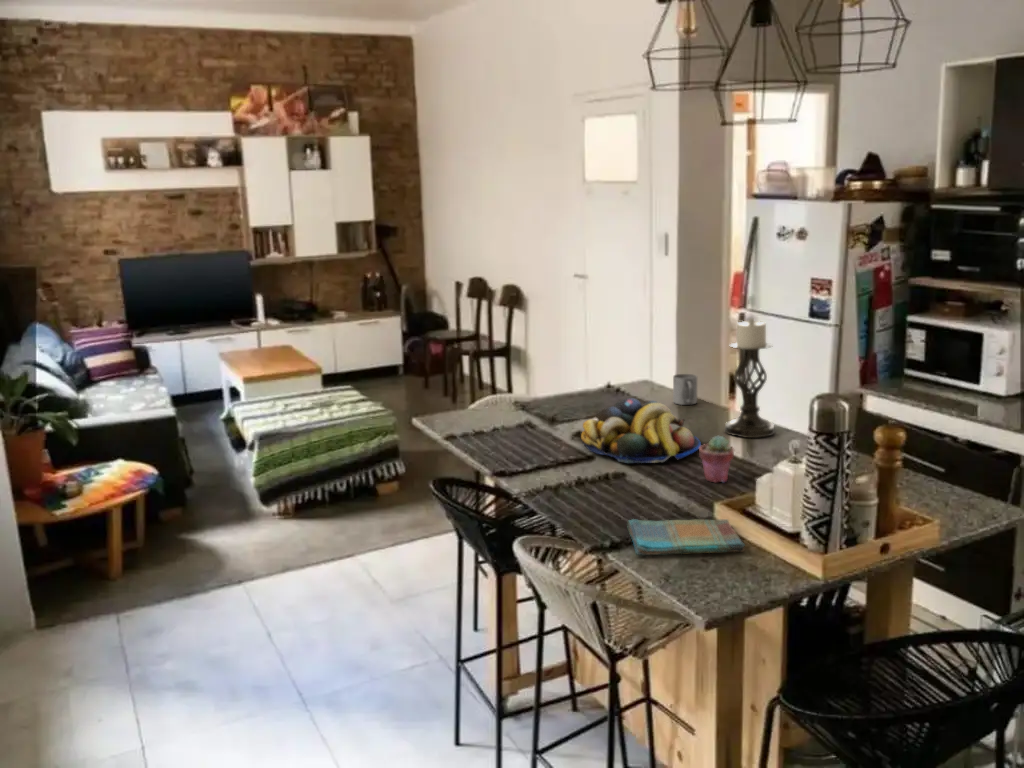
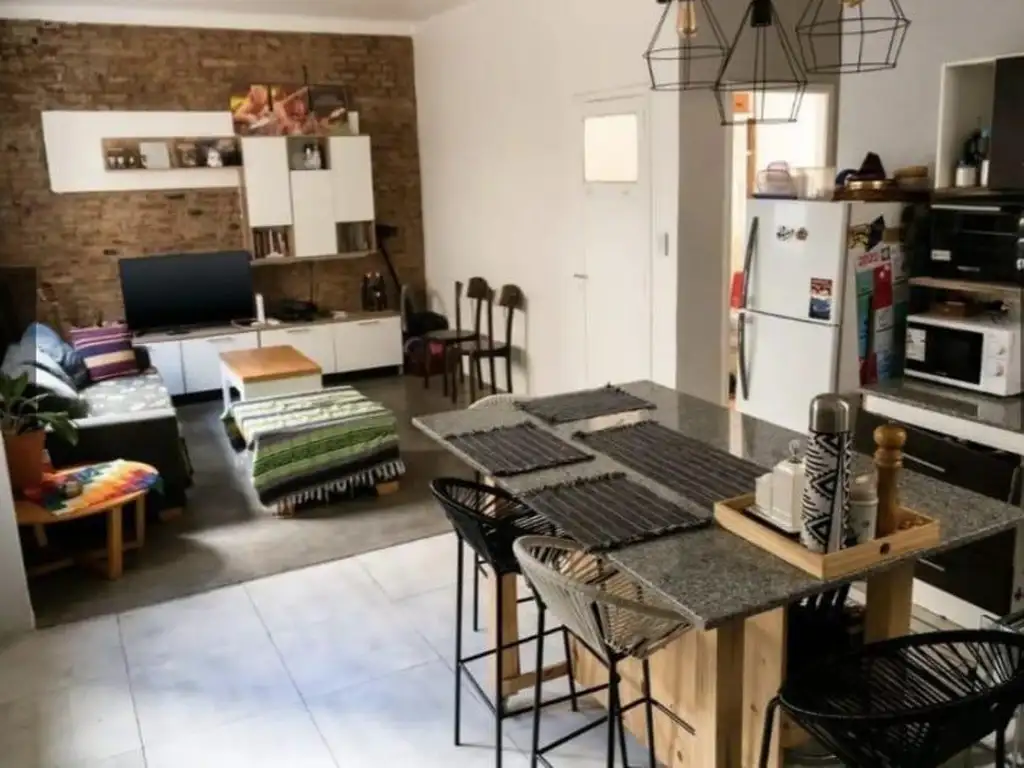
- potted succulent [698,435,735,483]
- mug [672,373,698,406]
- candle holder [724,317,776,439]
- dish towel [626,518,746,556]
- fruit bowl [580,397,702,464]
